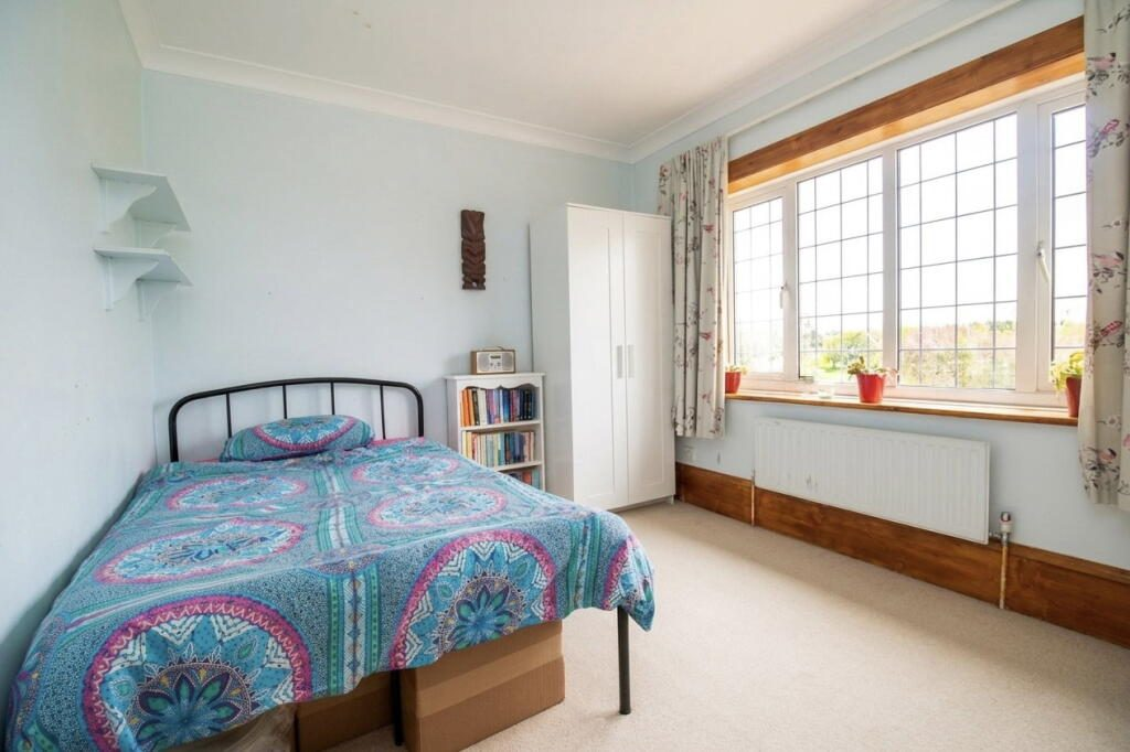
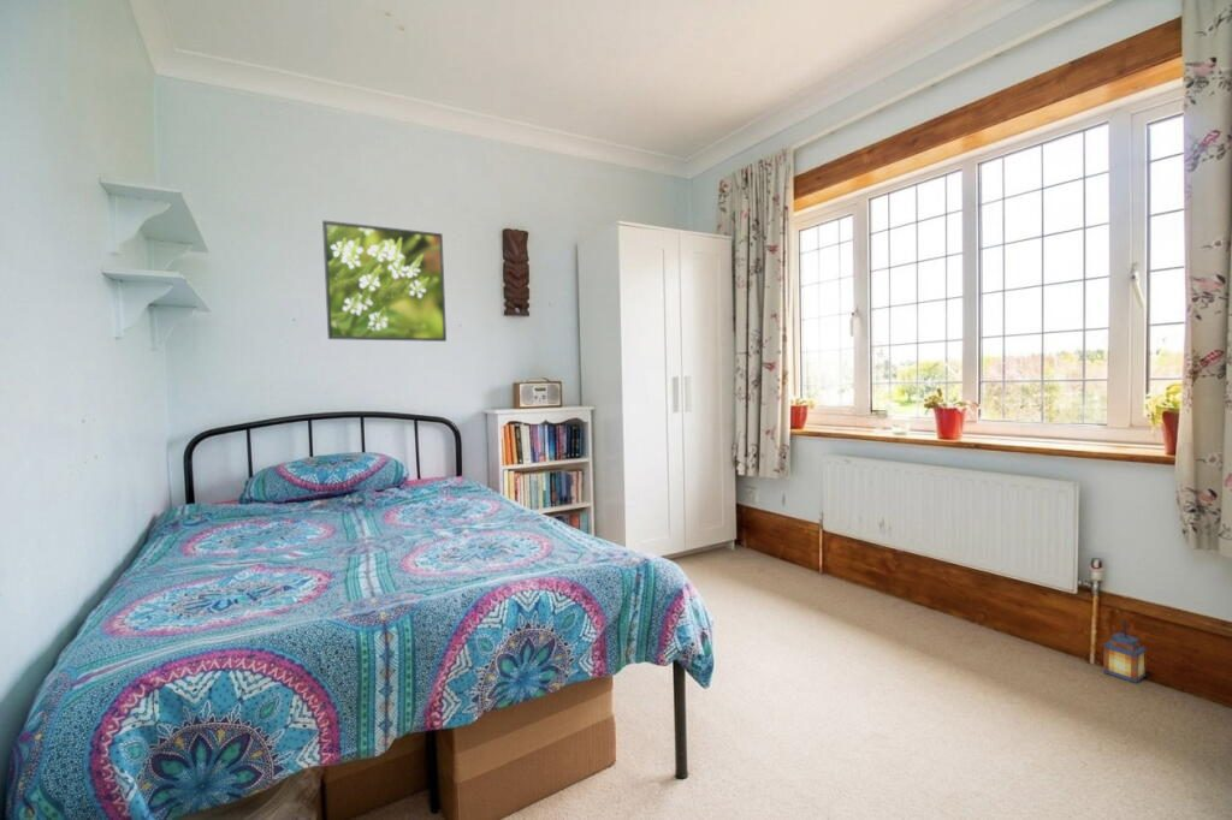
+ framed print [321,219,448,343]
+ lantern [1102,620,1147,684]
